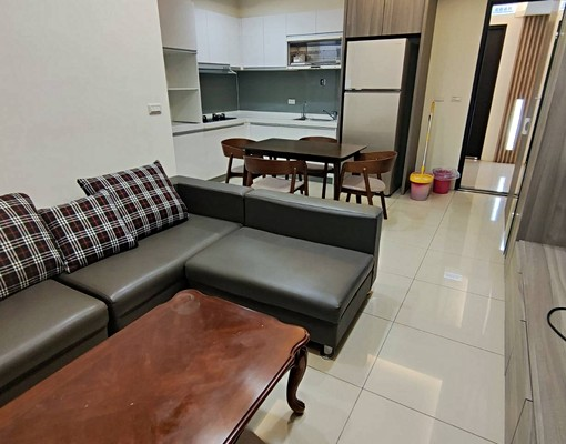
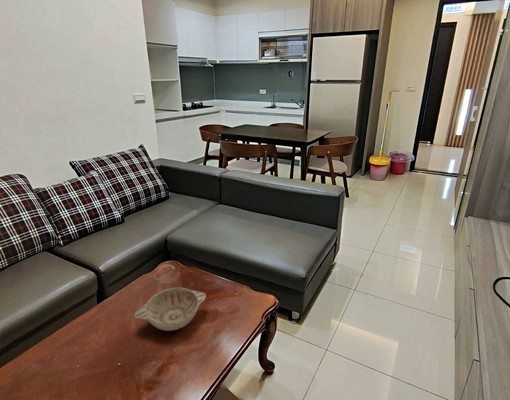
+ decorative bowl [133,287,207,332]
